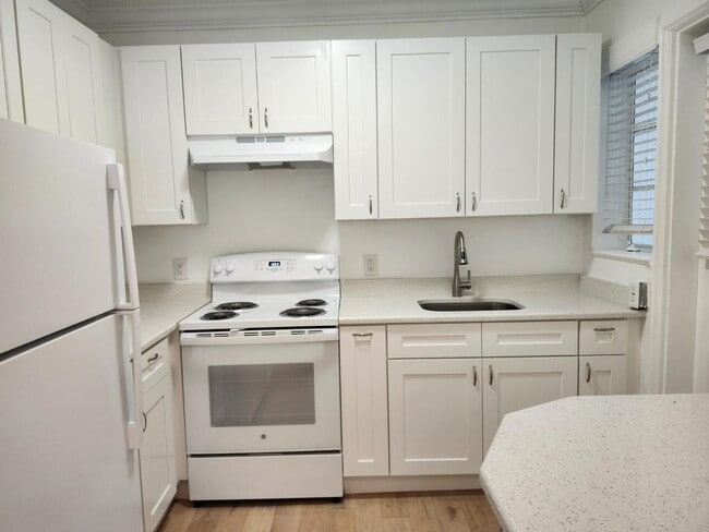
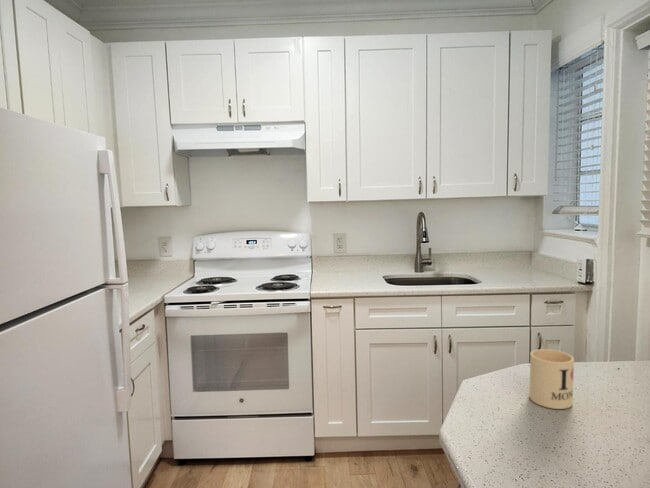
+ mug [528,348,575,410]
